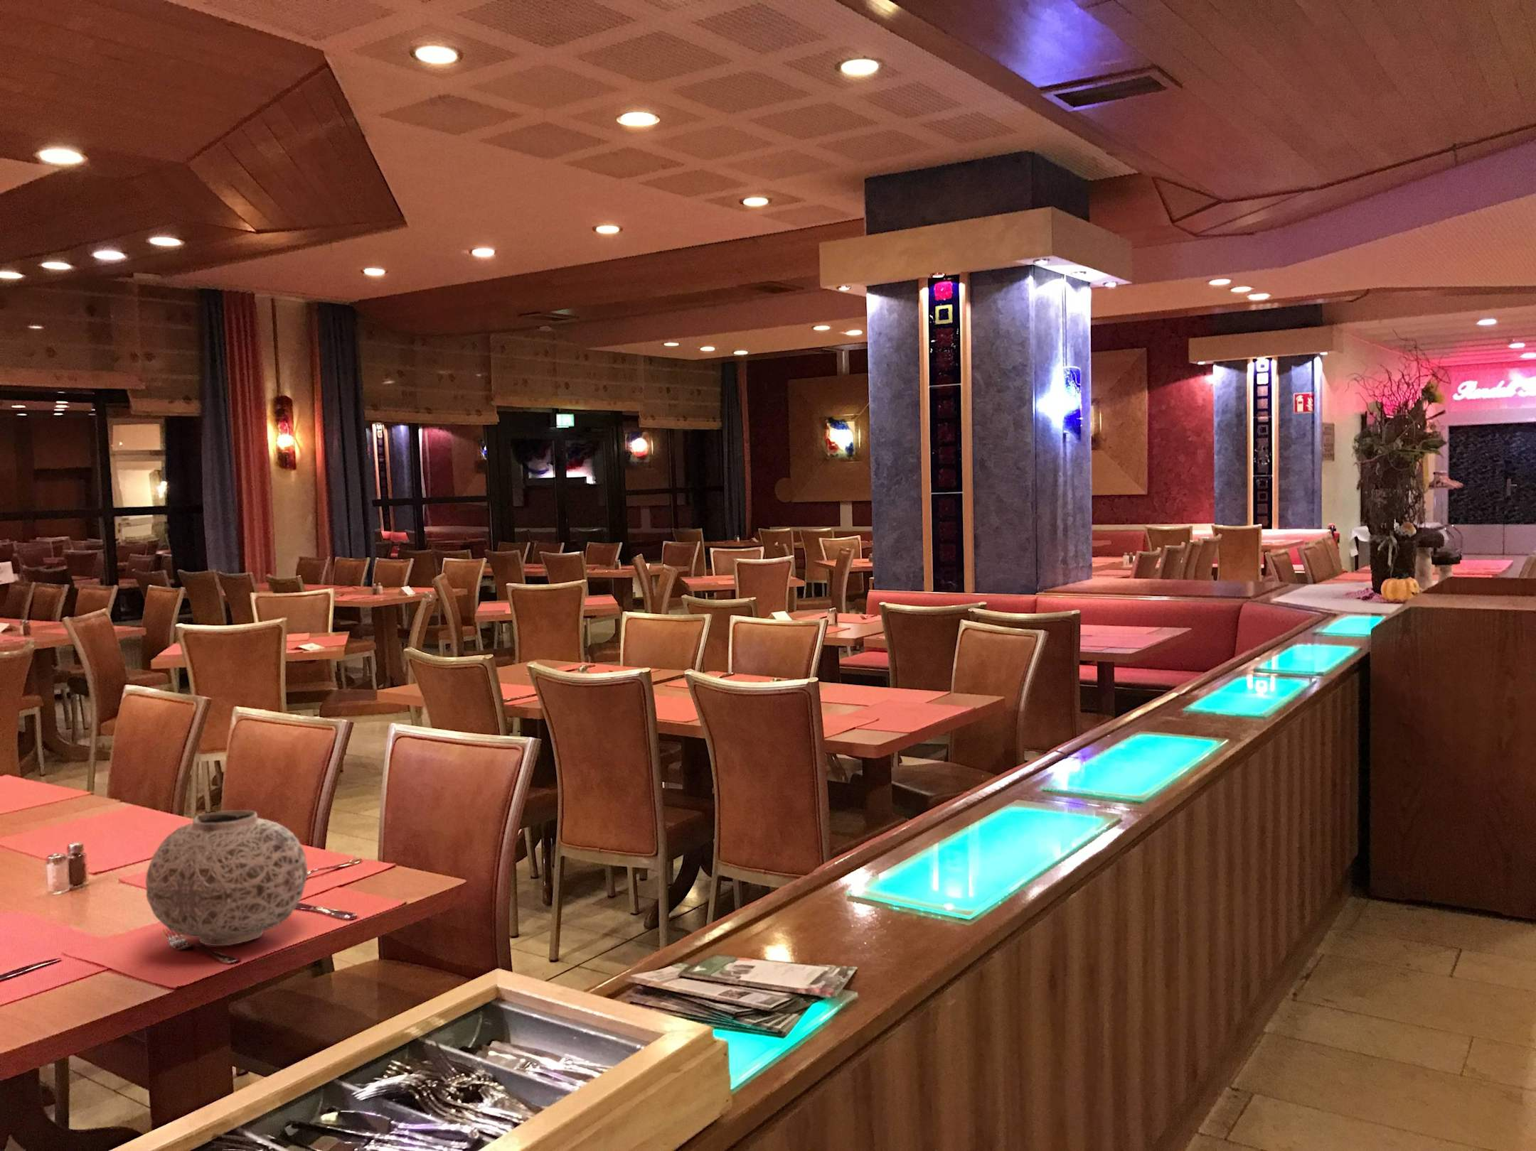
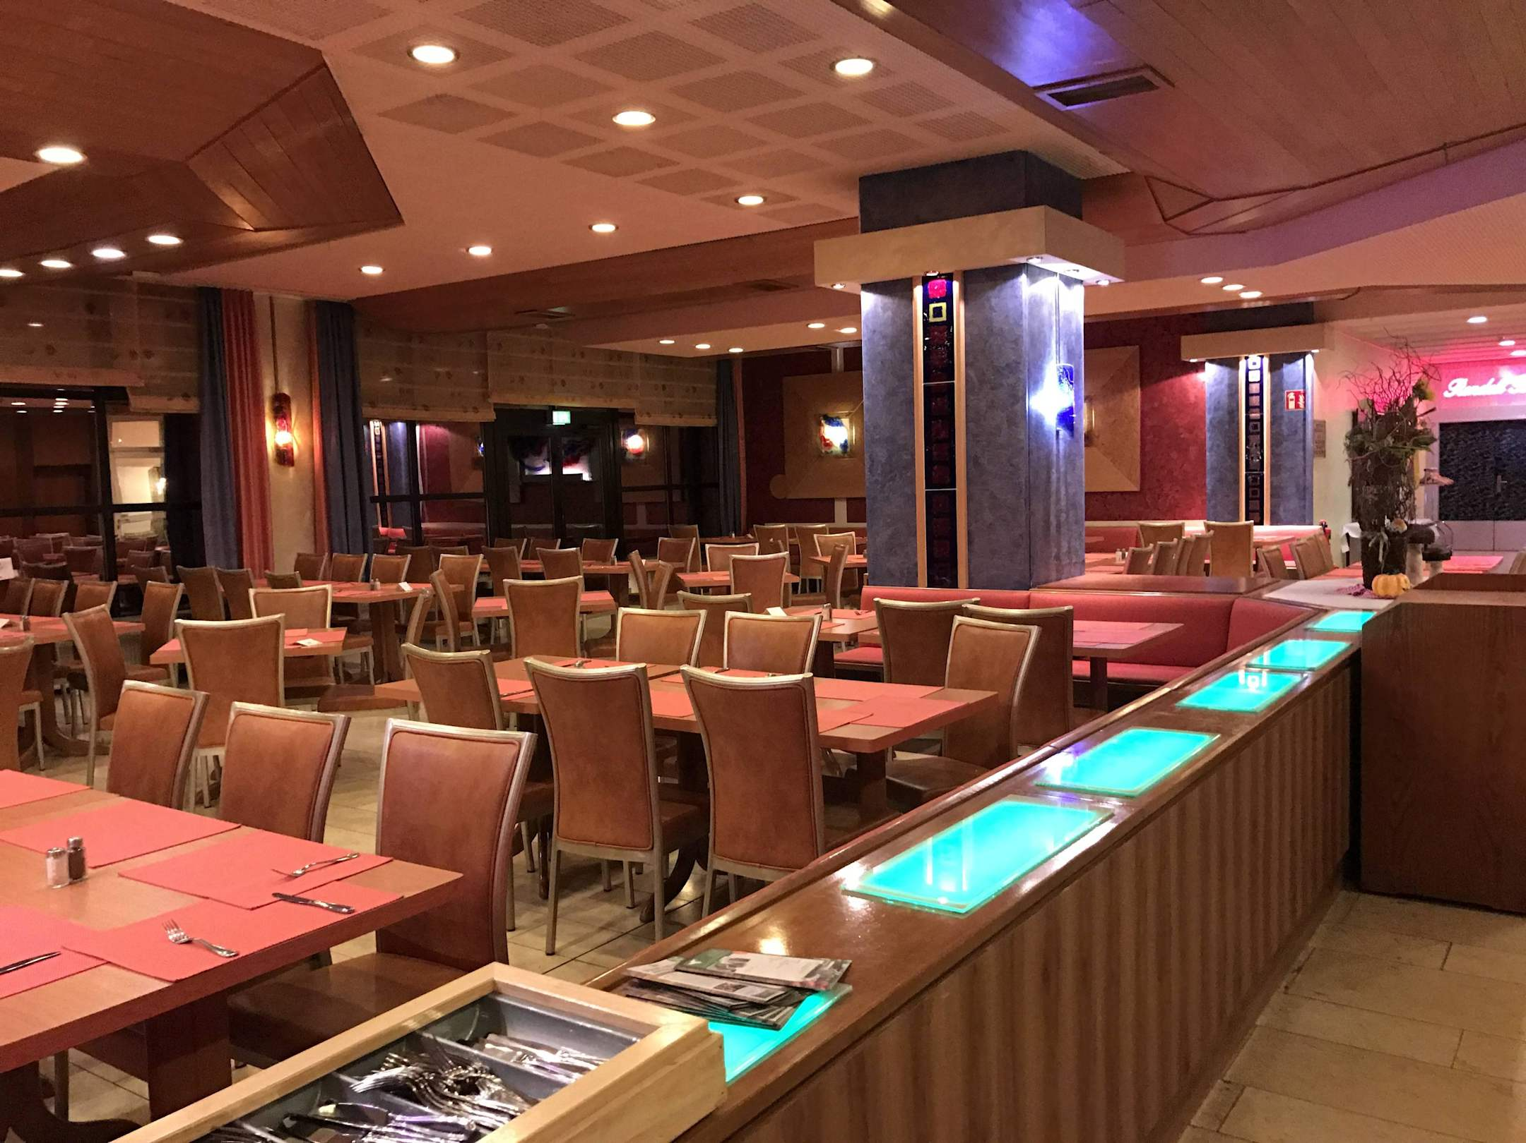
- vase [145,809,308,947]
